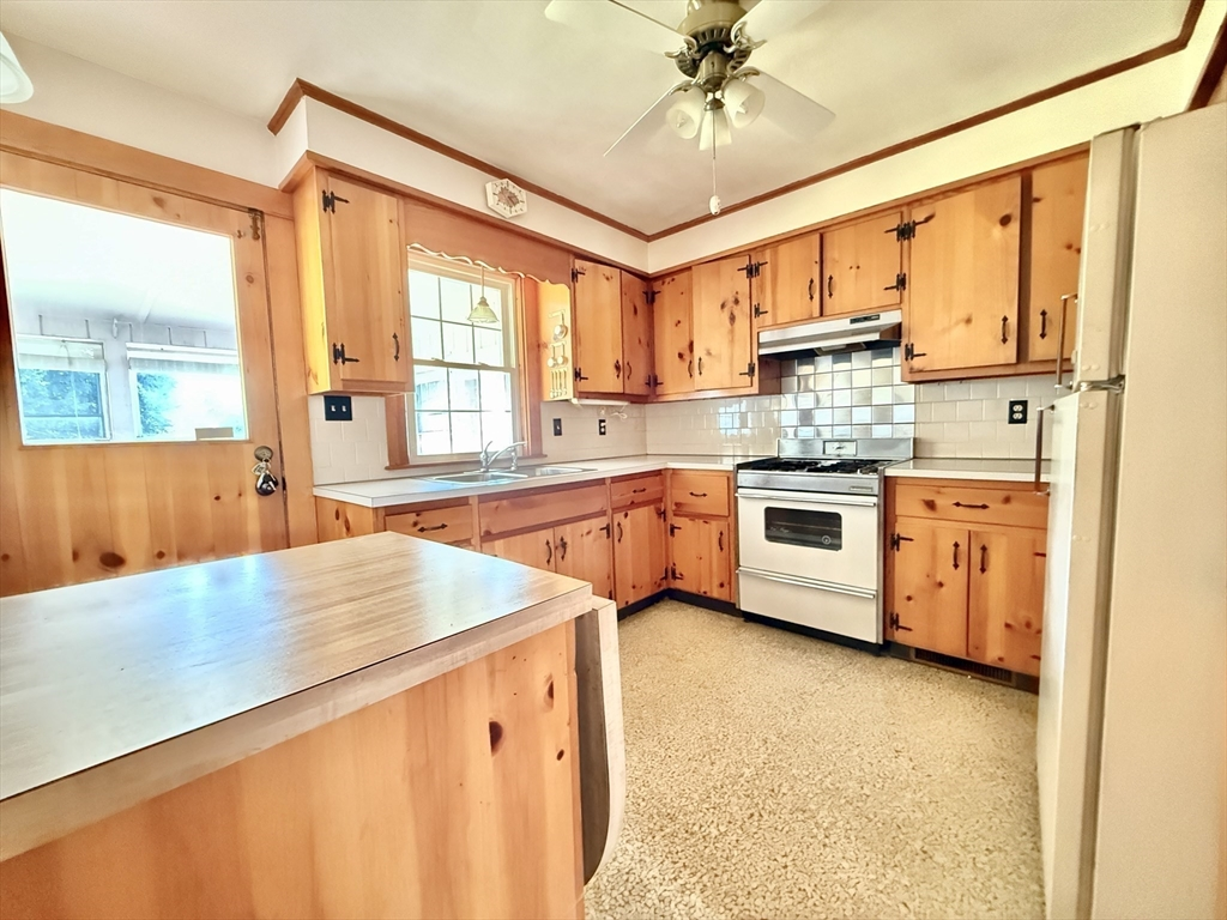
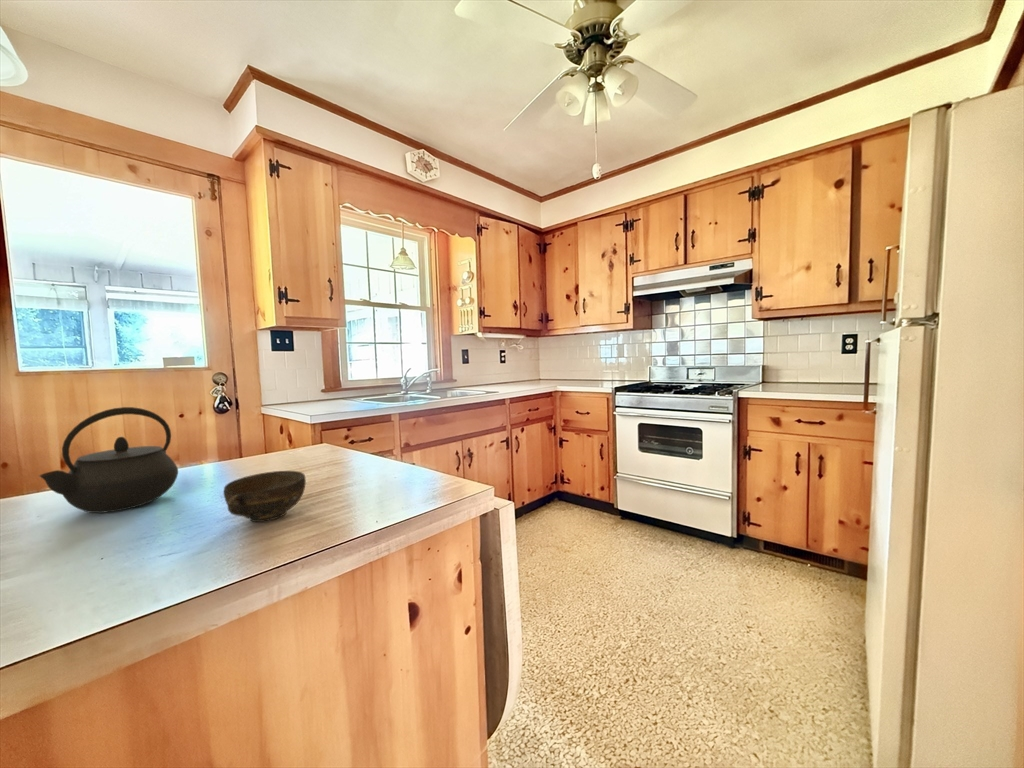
+ kettle [38,406,179,514]
+ cup [222,470,307,523]
